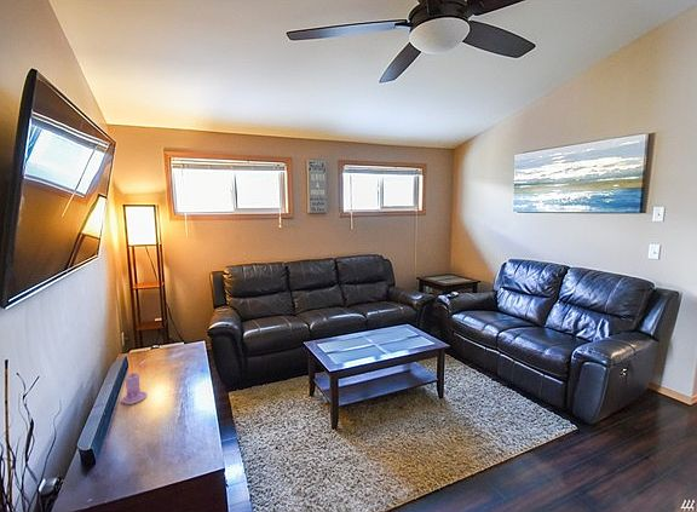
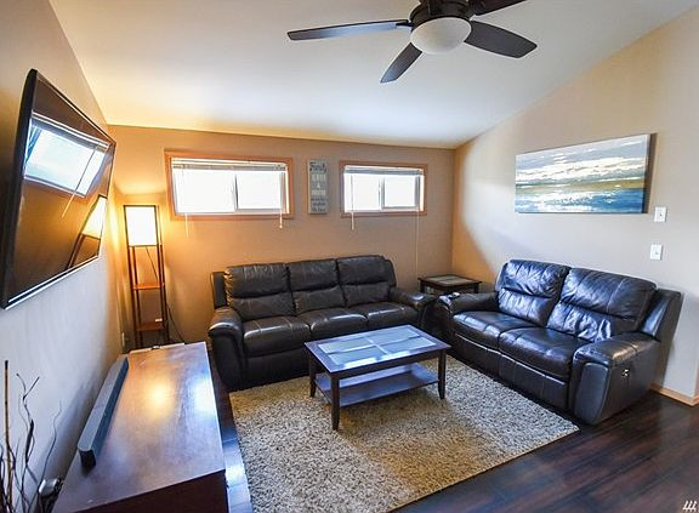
- candle [120,370,148,405]
